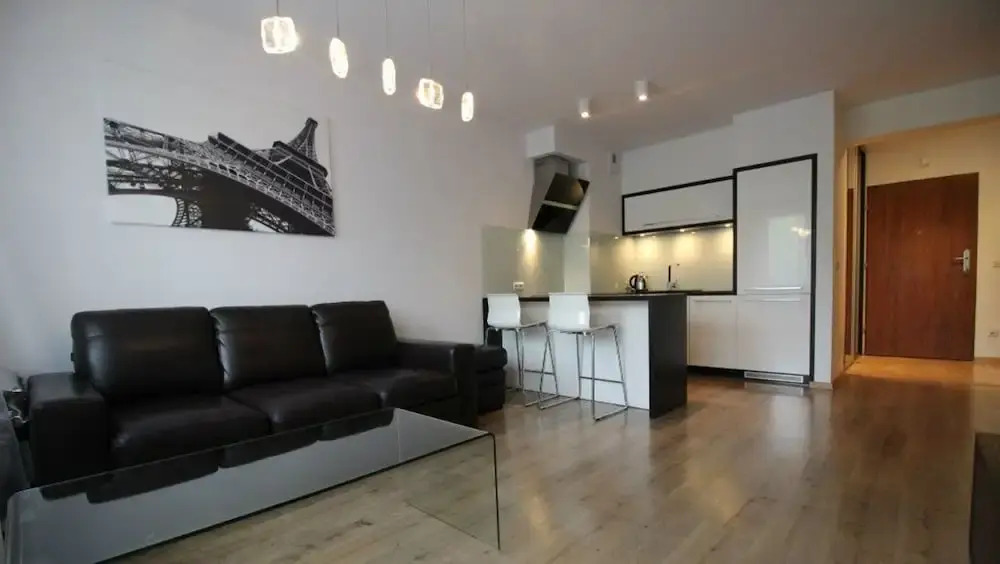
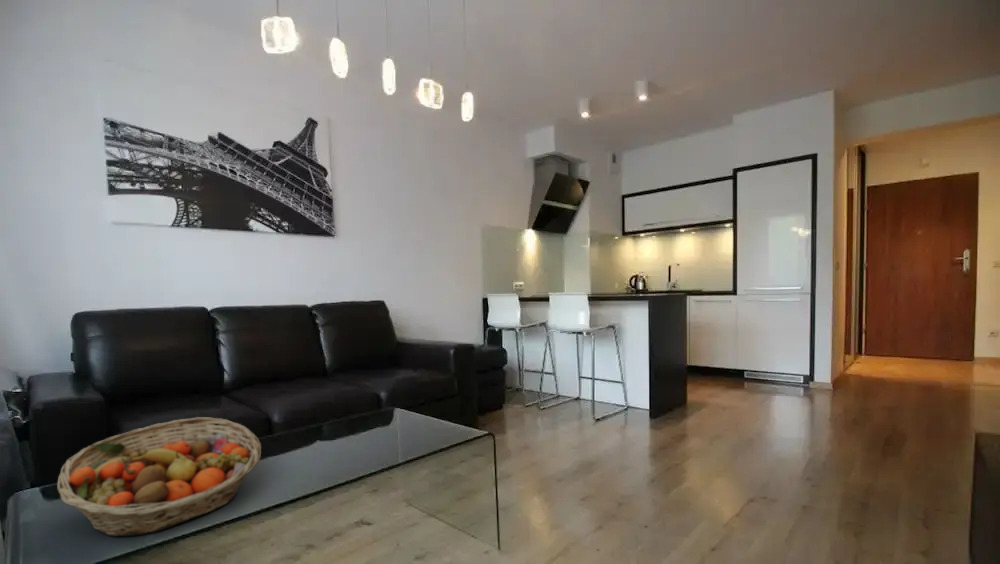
+ fruit basket [56,416,262,538]
